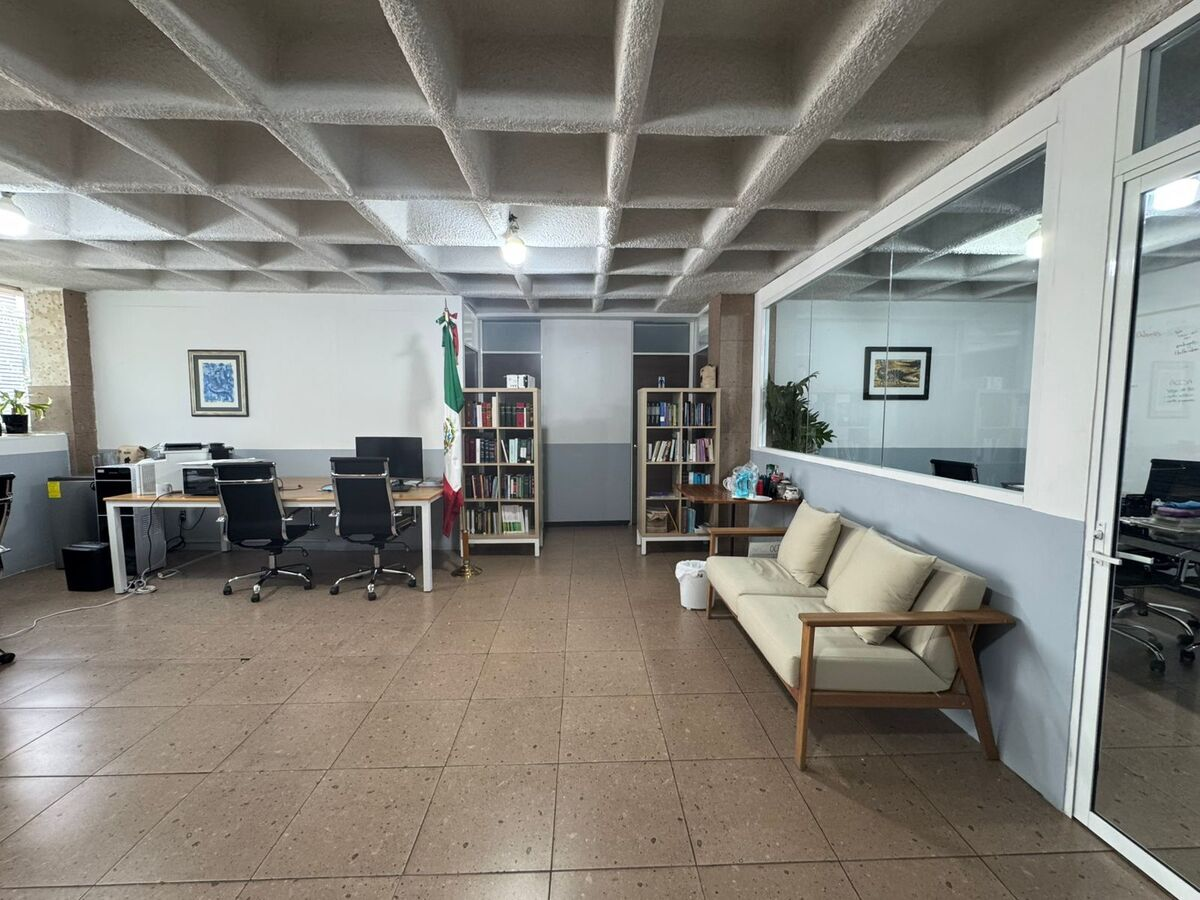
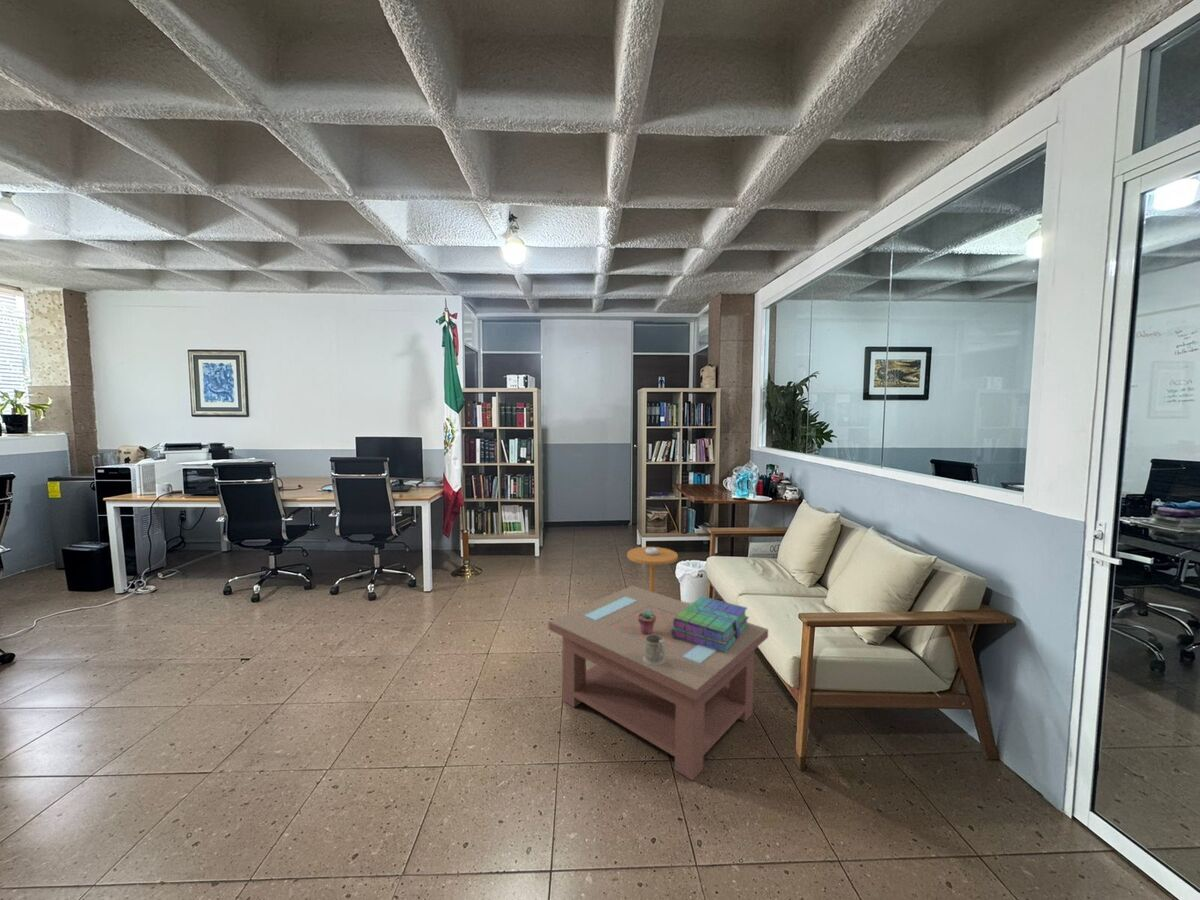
+ stack of books [671,596,750,653]
+ coffee table [548,585,769,782]
+ potted succulent [638,609,656,635]
+ mug [643,635,665,666]
+ side table [626,546,679,593]
